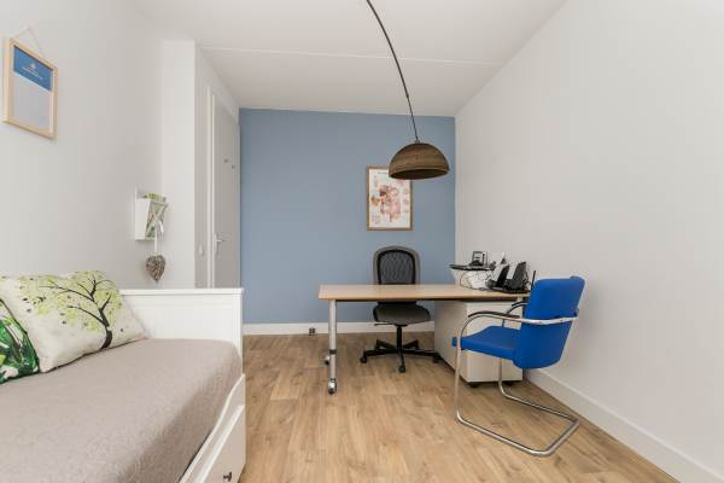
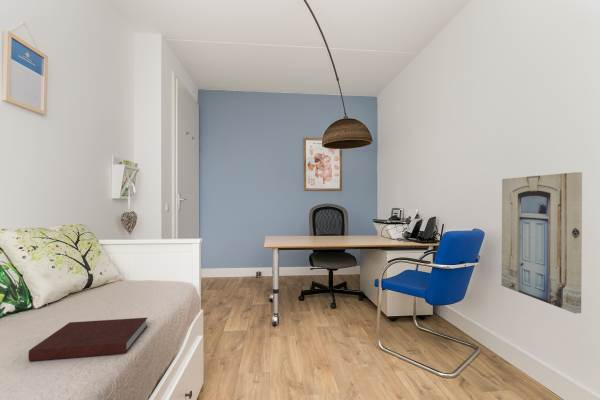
+ notebook [27,317,148,362]
+ wall art [501,171,583,314]
